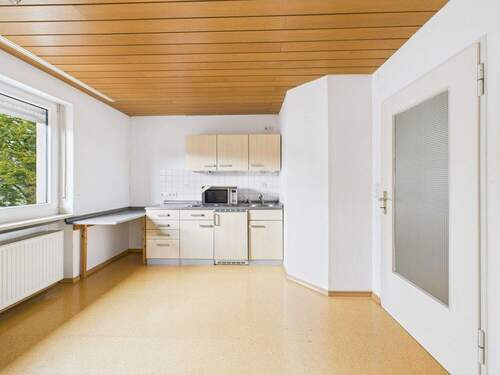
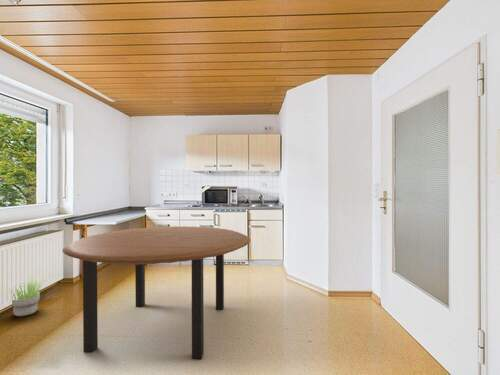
+ dining table [62,225,251,360]
+ potted plant [7,274,48,317]
